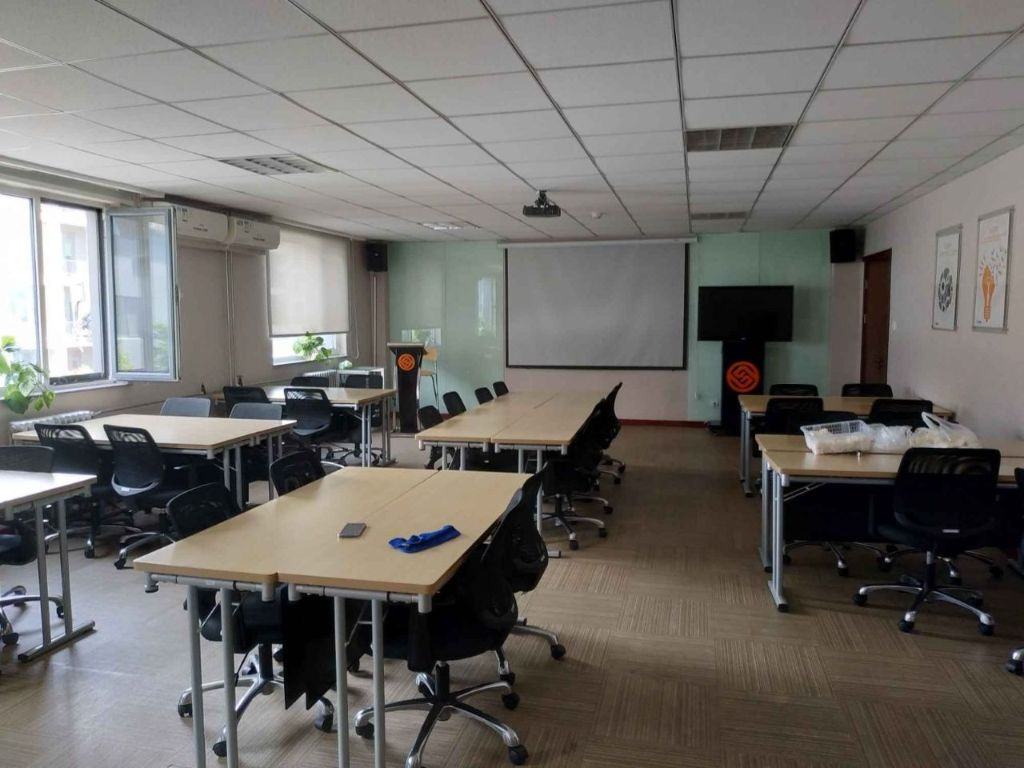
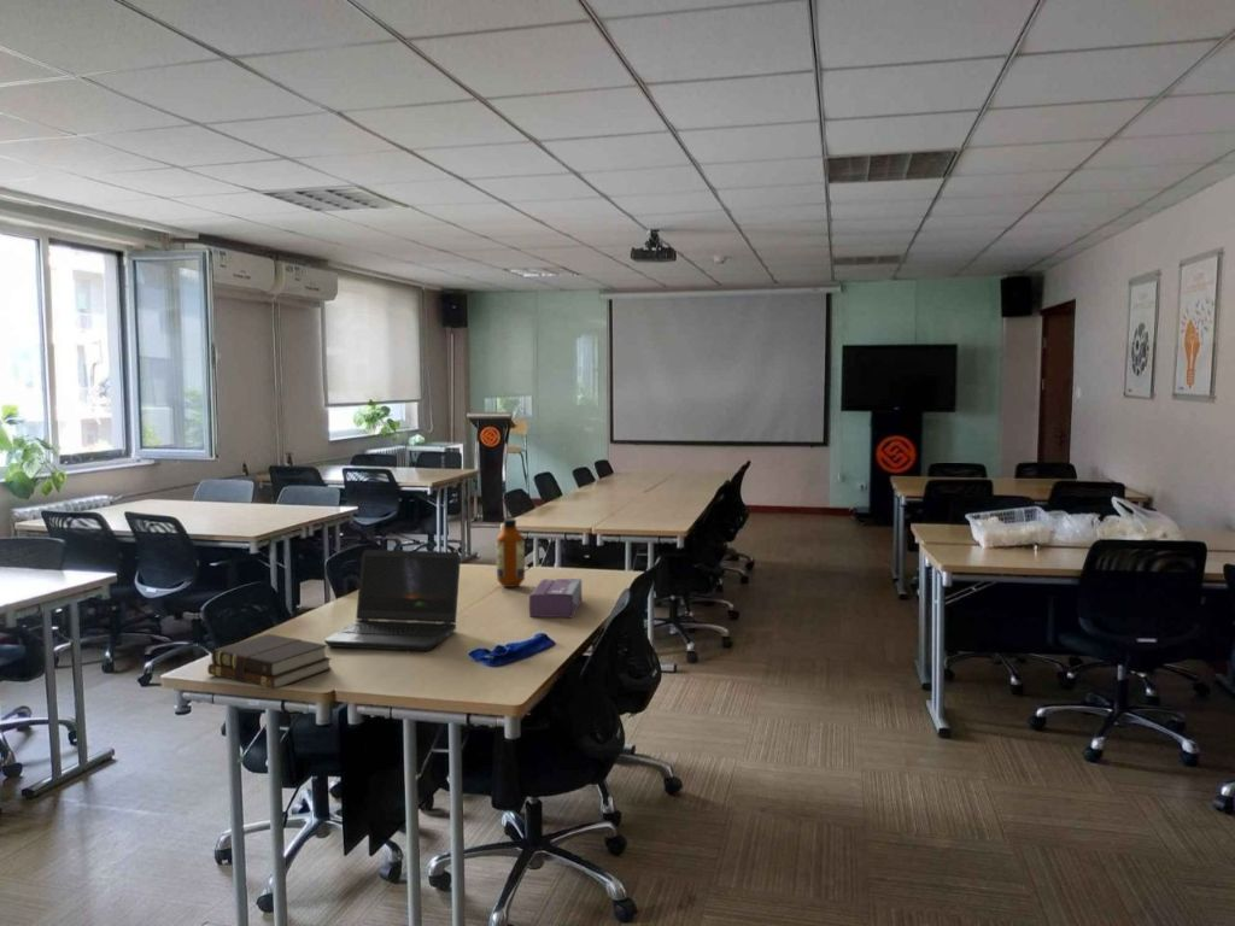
+ tissue box [528,578,583,619]
+ bottle [494,517,526,588]
+ bible [206,633,333,690]
+ laptop computer [323,549,462,652]
